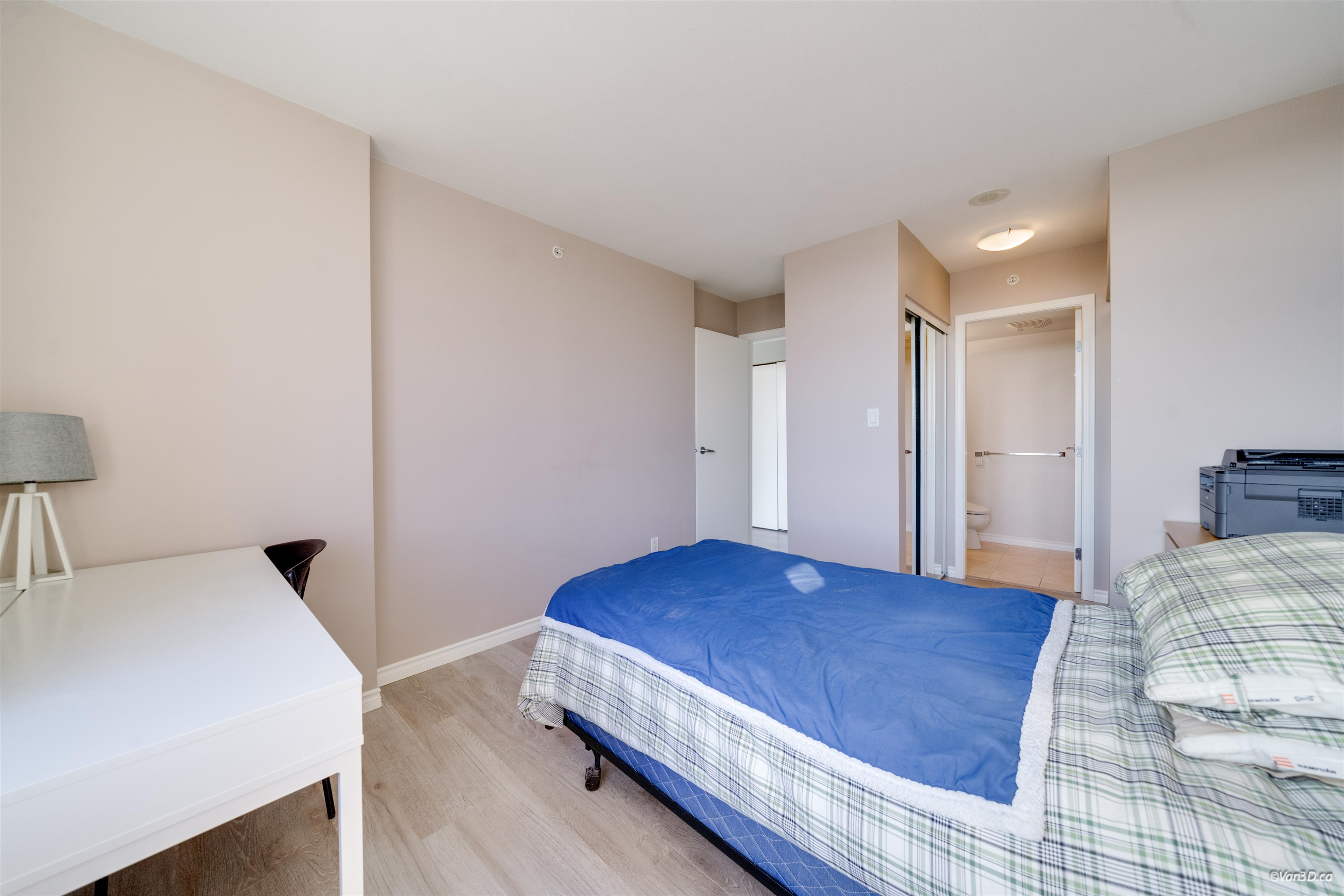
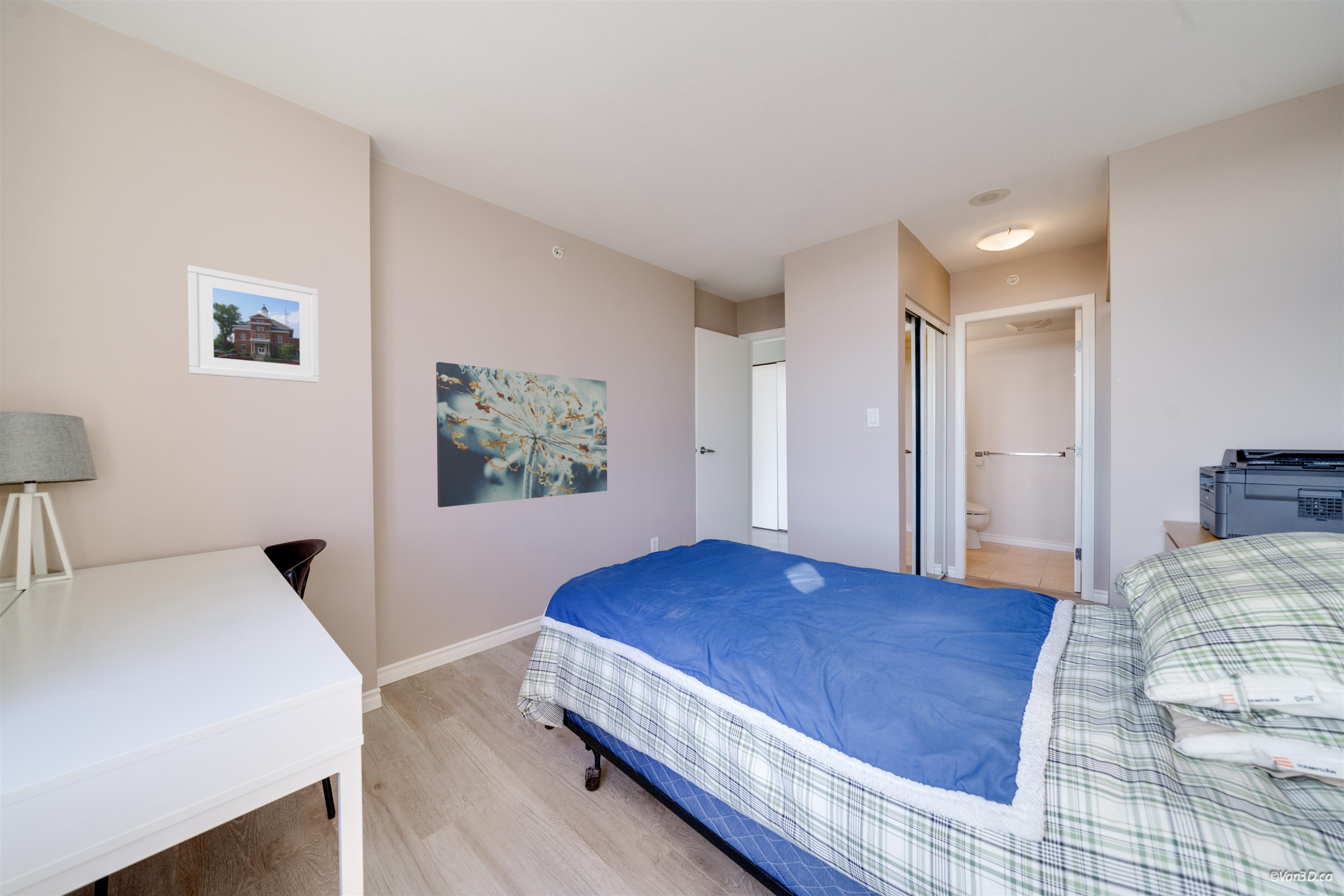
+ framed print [187,265,320,383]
+ wall art [436,361,608,508]
